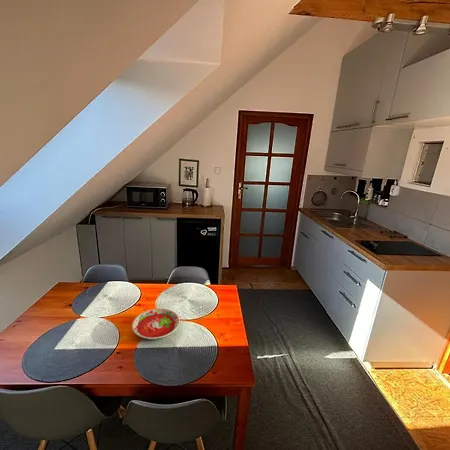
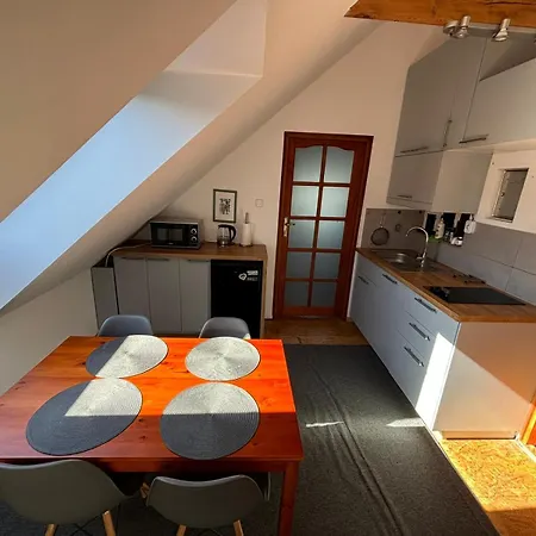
- bowl [131,307,181,341]
